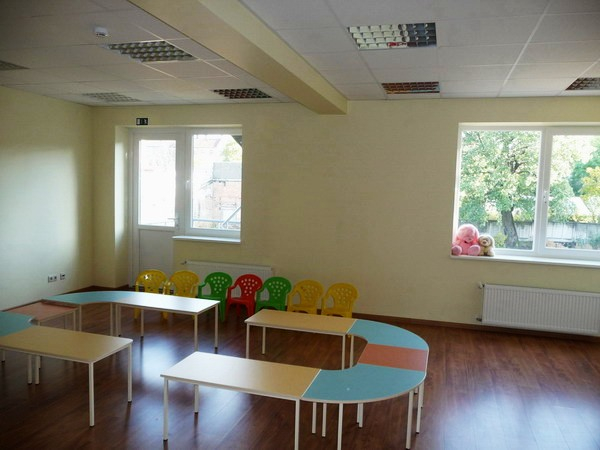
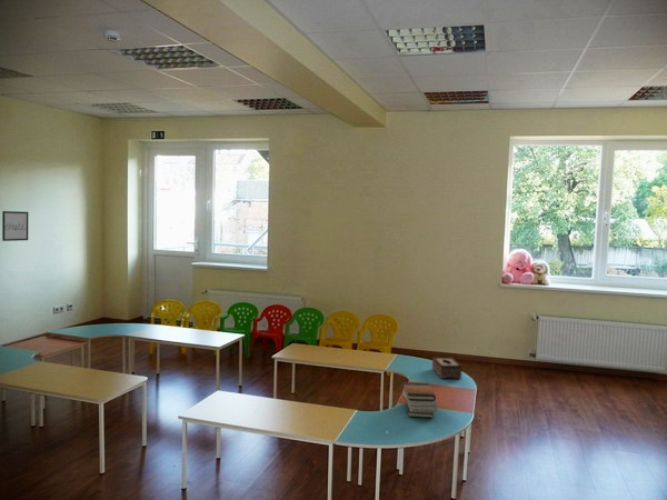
+ book stack [401,381,438,419]
+ tissue box [431,357,464,380]
+ wall art [1,210,29,242]
